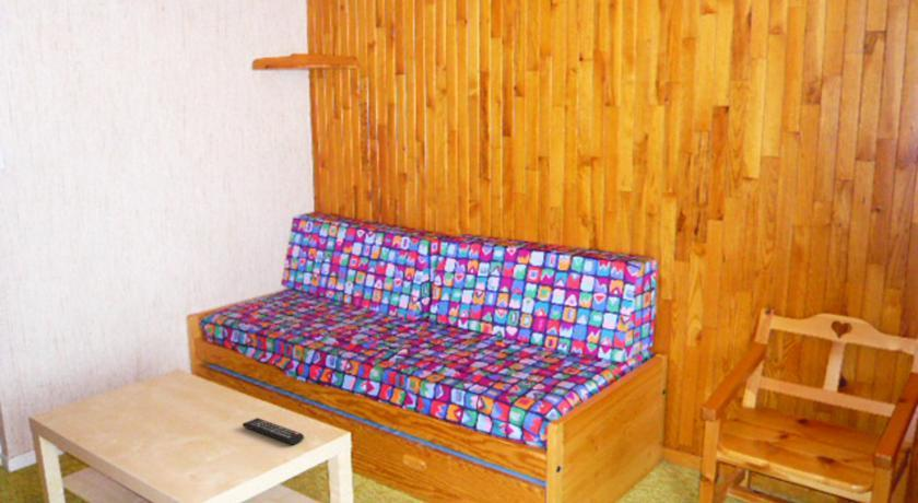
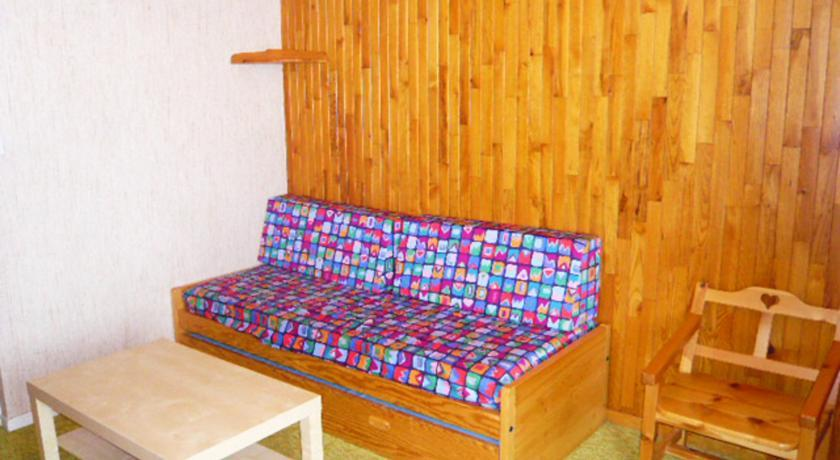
- remote control [242,417,305,446]
